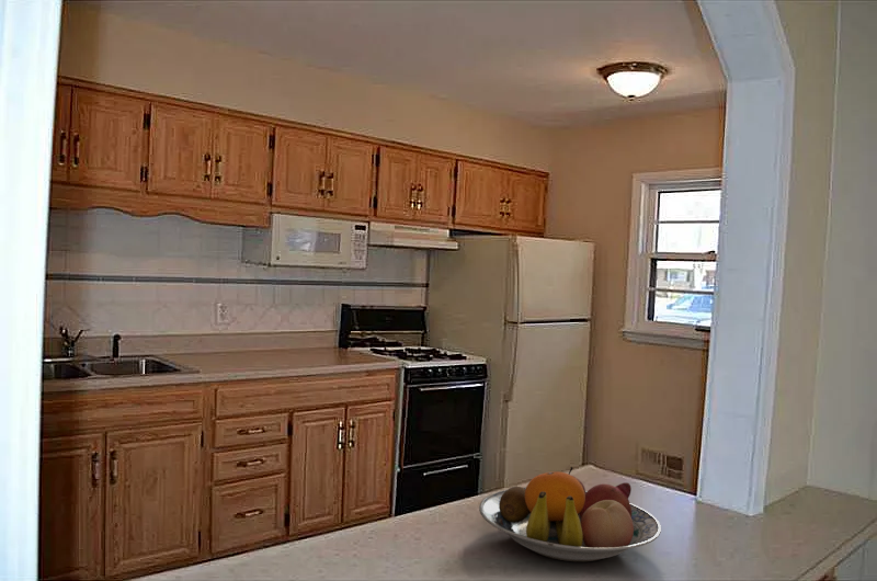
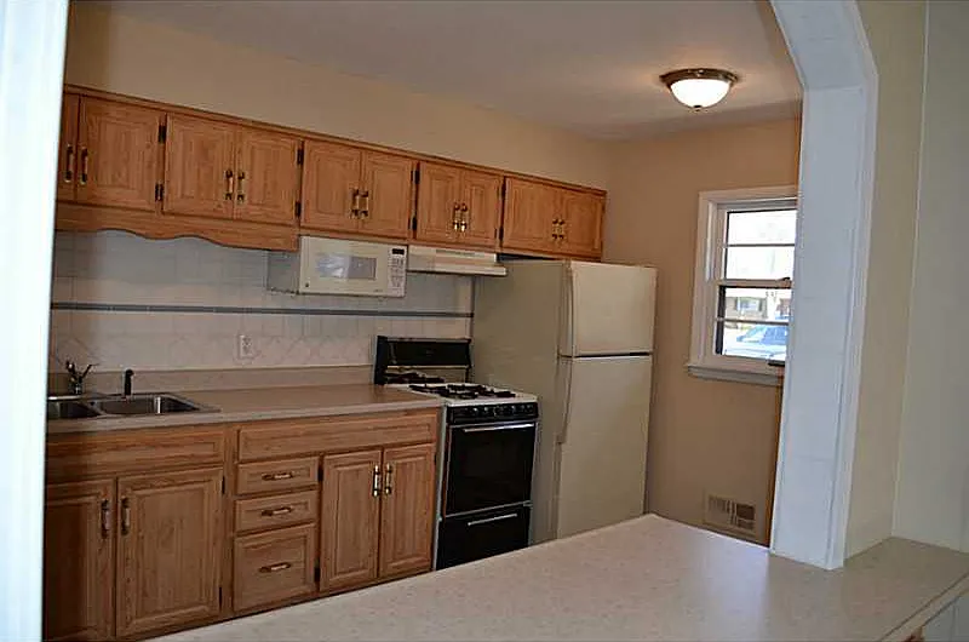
- fruit bowl [478,466,662,562]
